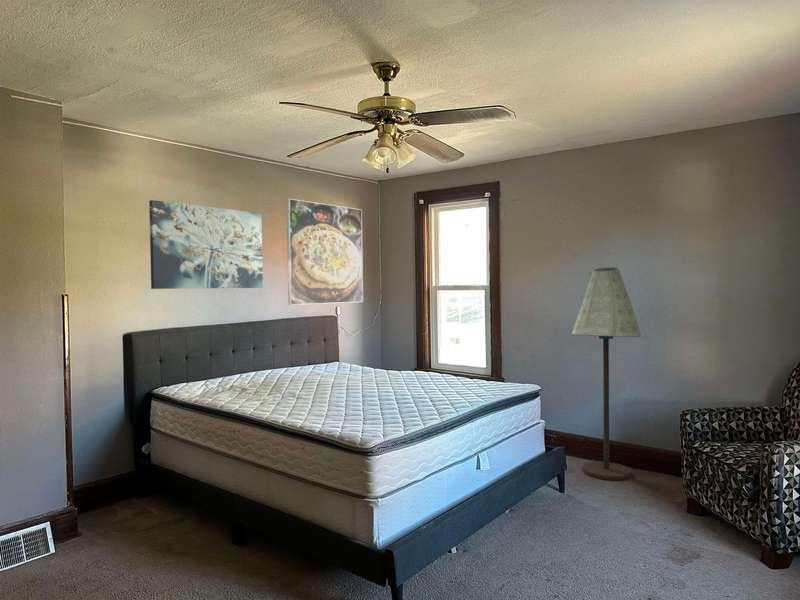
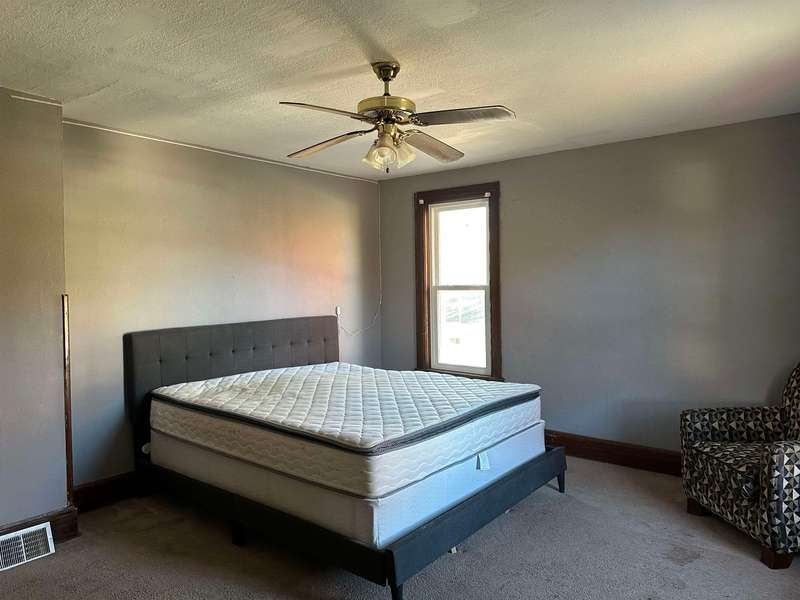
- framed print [286,198,364,306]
- wall art [148,199,264,290]
- floor lamp [571,266,642,481]
